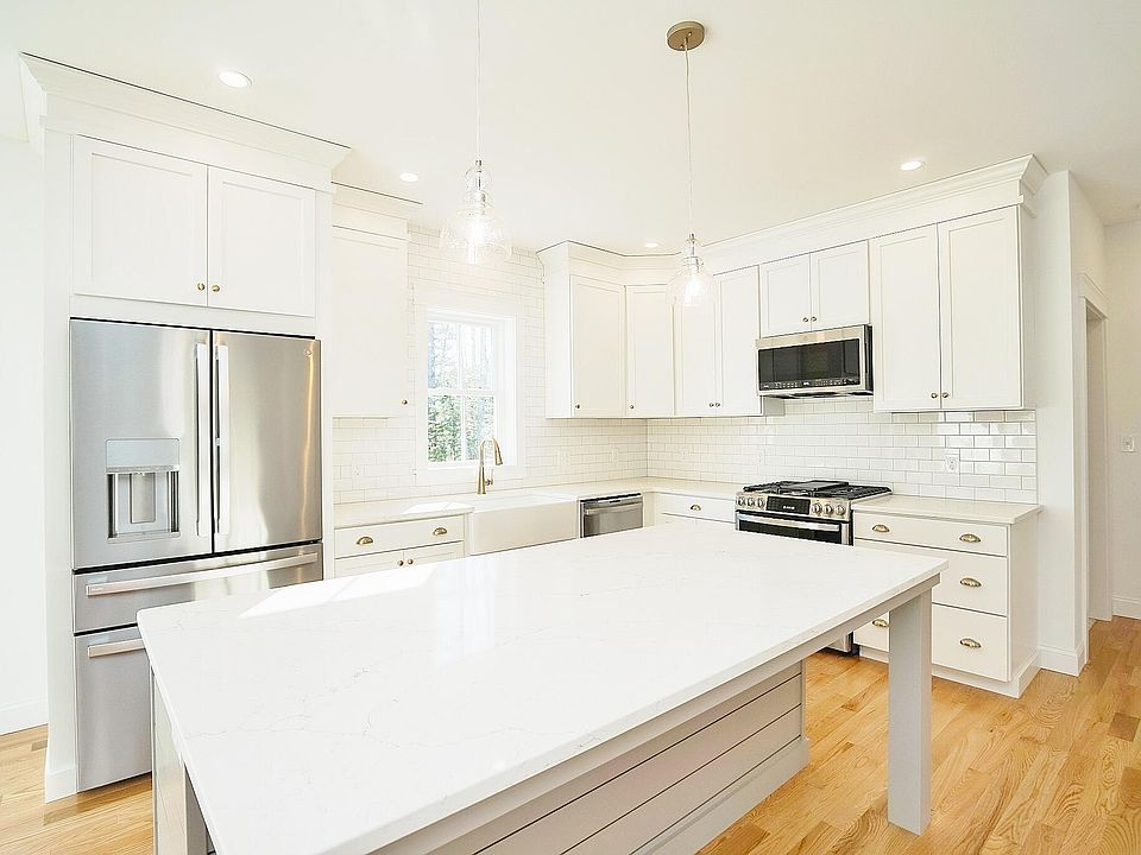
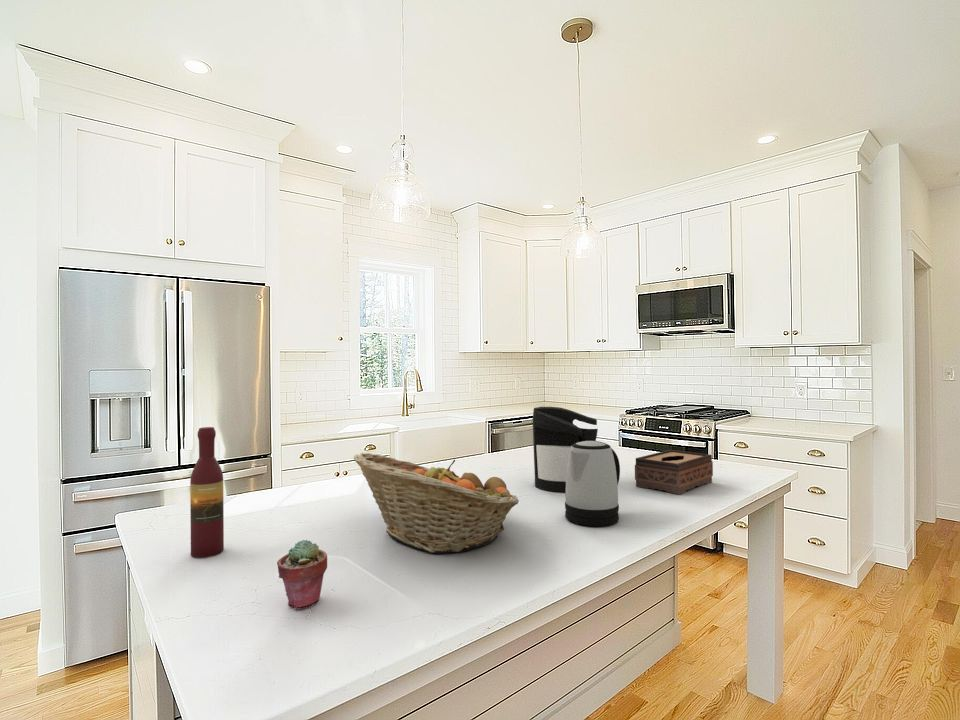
+ tissue box [634,449,714,496]
+ potted succulent [276,539,328,611]
+ coffee maker [532,406,603,493]
+ fruit basket [353,452,520,554]
+ kettle [564,440,621,527]
+ wine bottle [189,426,225,558]
